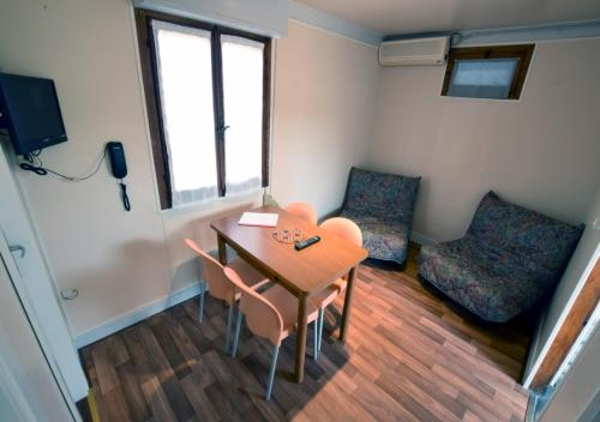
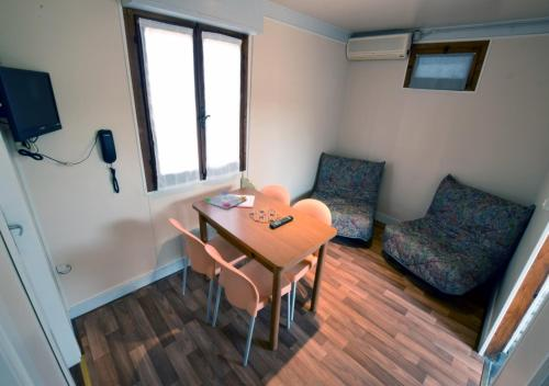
+ board game [203,190,247,209]
